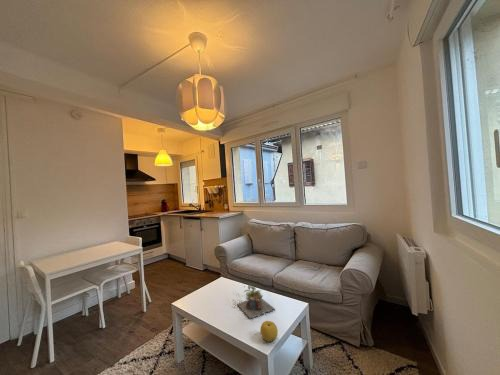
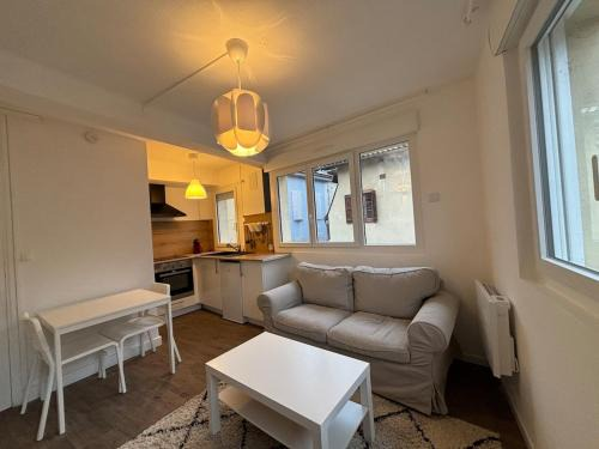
- plant [236,282,276,319]
- fruit [259,320,279,342]
